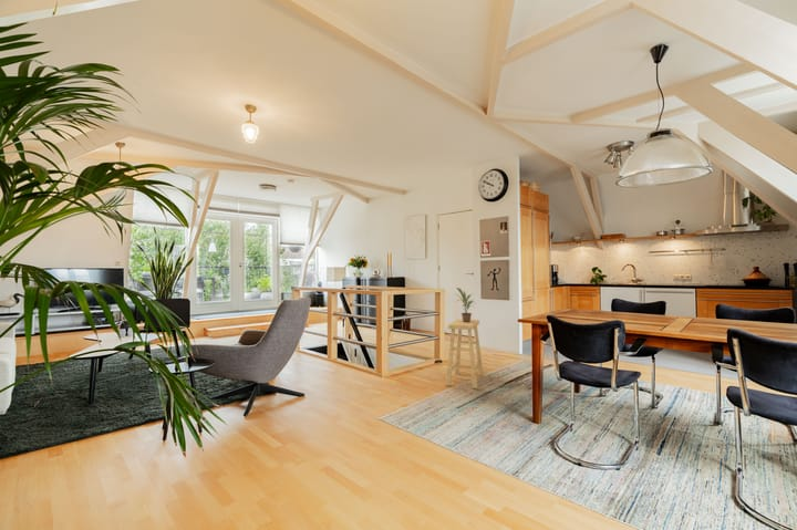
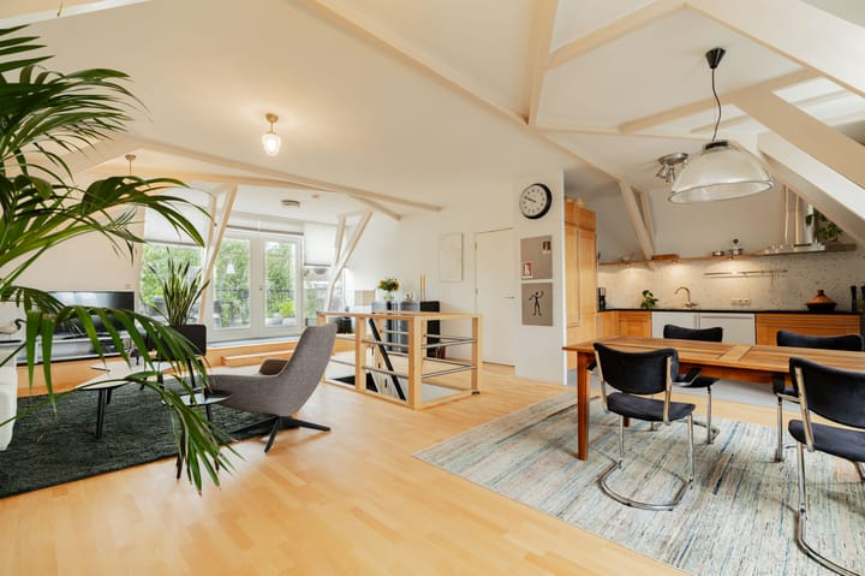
- stool [445,318,485,389]
- potted plant [455,287,478,322]
